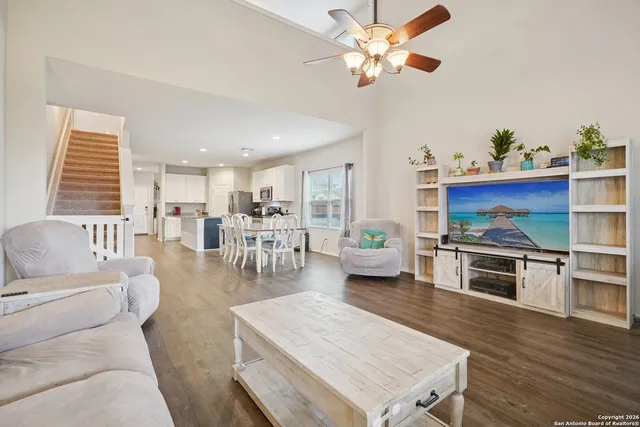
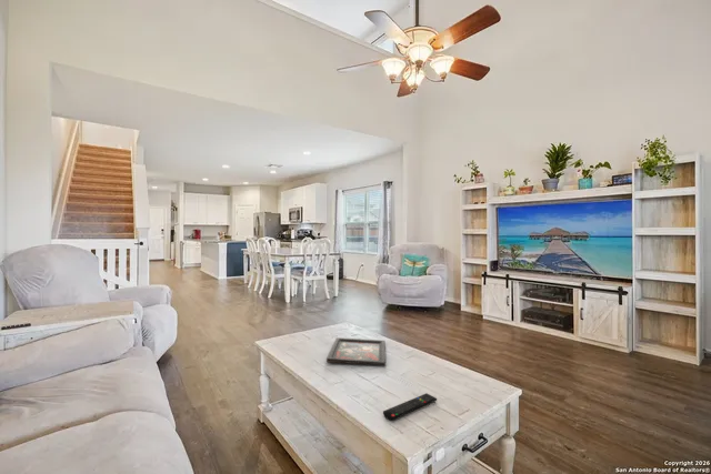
+ decorative tray [326,336,387,366]
+ remote control [382,392,438,421]
